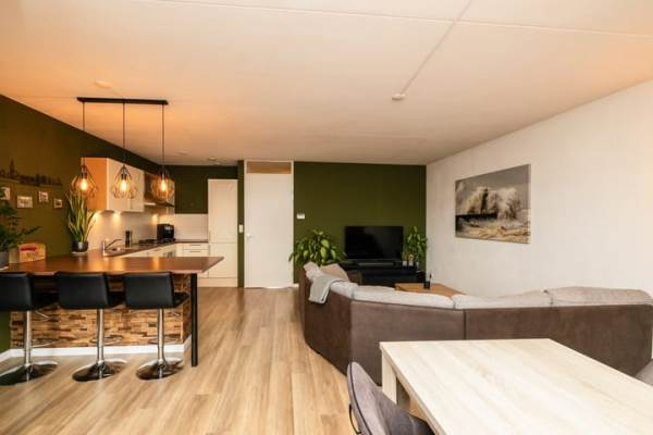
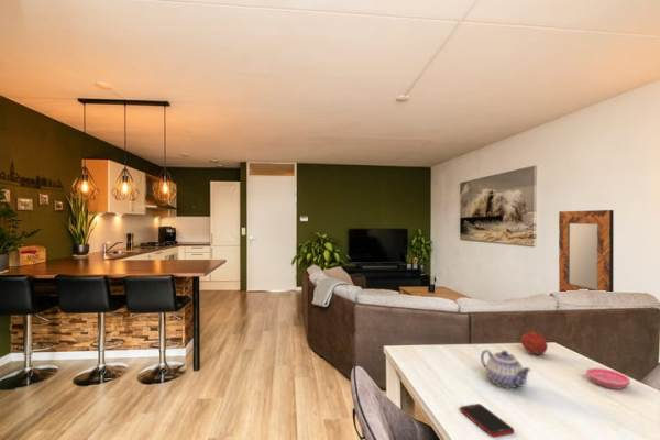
+ fruit [520,330,549,355]
+ saucer [585,367,631,391]
+ home mirror [558,209,615,293]
+ teapot [480,349,532,389]
+ cell phone [459,403,516,438]
